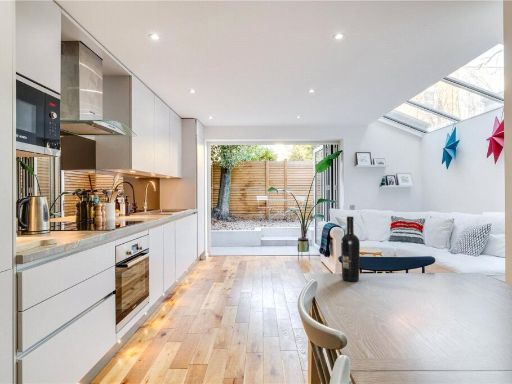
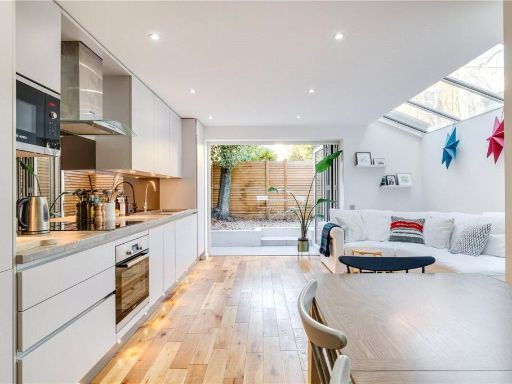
- wine bottle [340,215,361,283]
